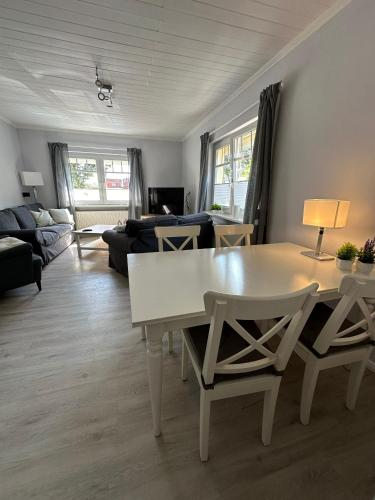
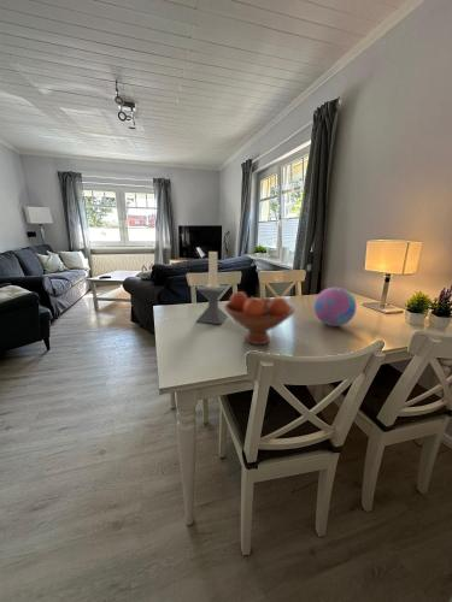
+ fruit bowl [223,290,295,346]
+ decorative ball [313,287,358,327]
+ candle holder [195,250,230,325]
